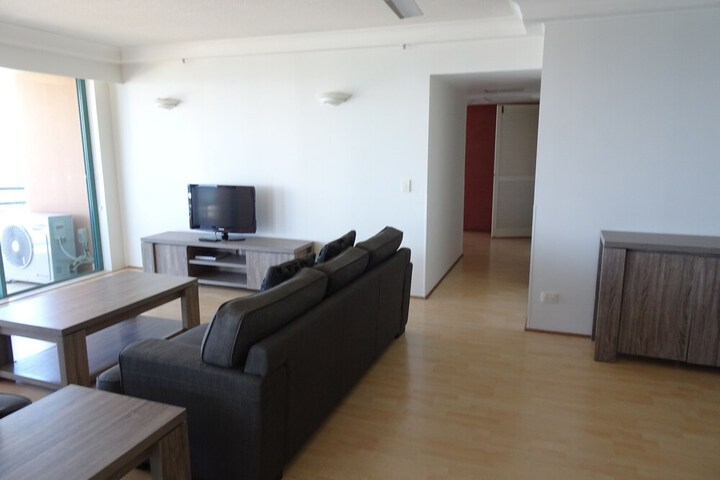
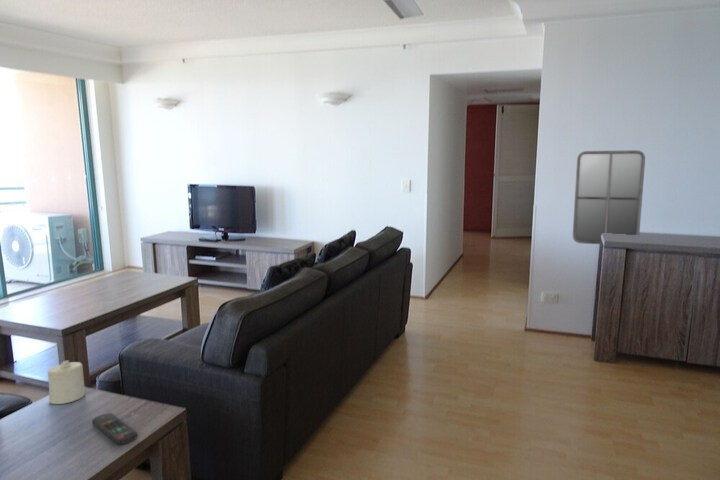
+ candle [47,359,86,405]
+ home mirror [572,149,646,245]
+ remote control [91,412,138,445]
